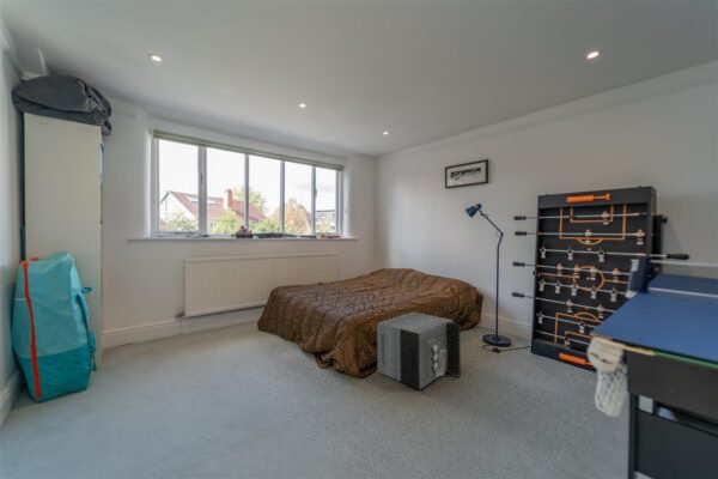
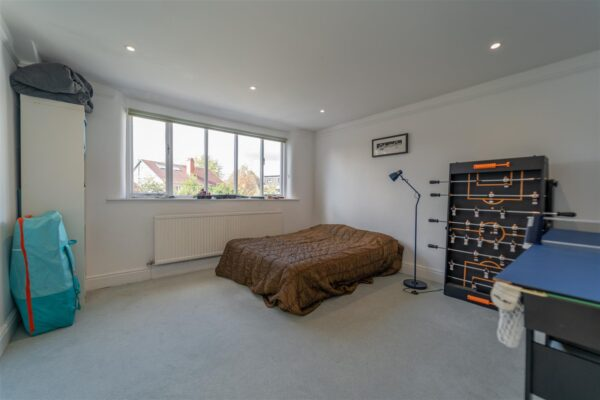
- safe [376,310,462,390]
